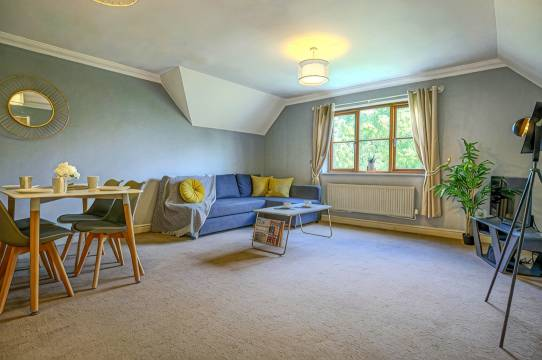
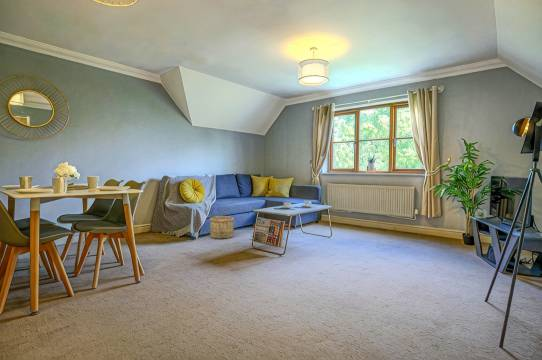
+ wooden bucket [209,215,235,240]
